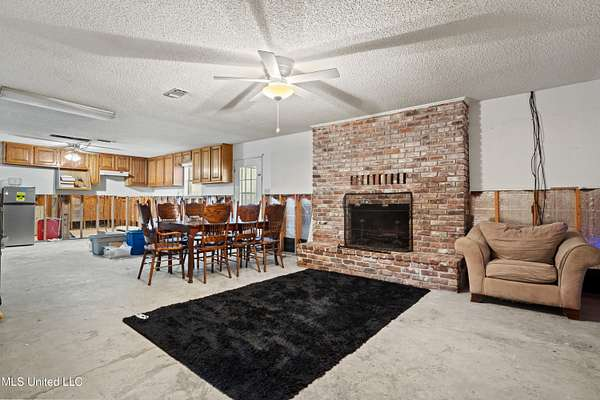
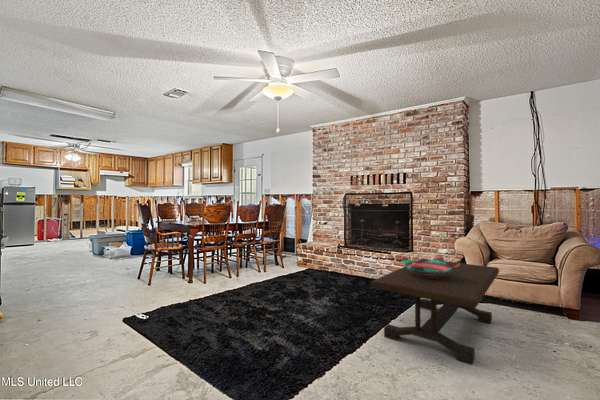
+ coffee table [370,258,500,365]
+ decorative bowl [400,254,460,279]
